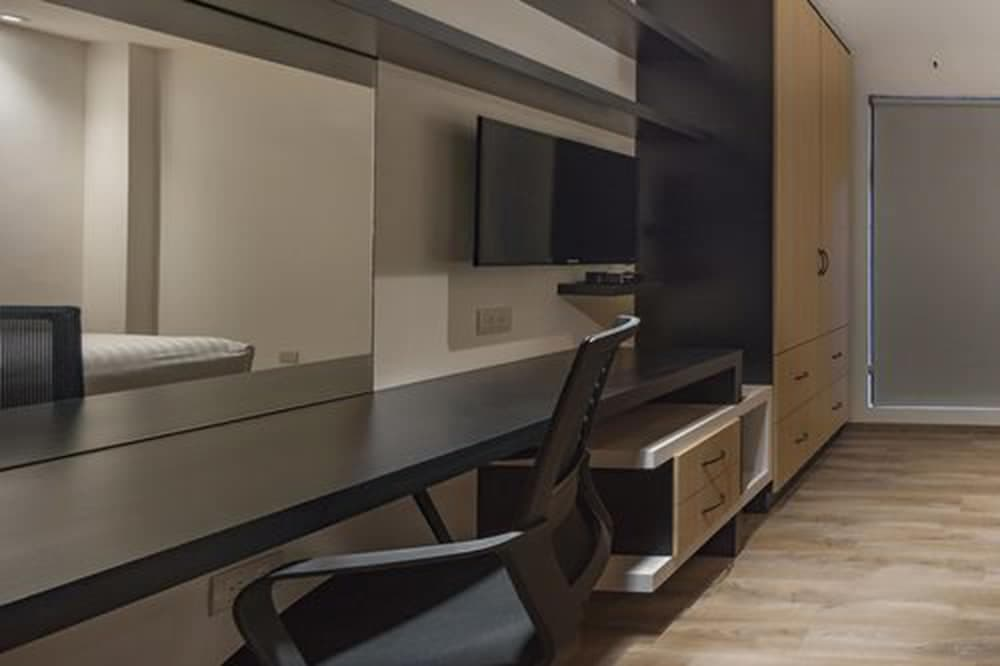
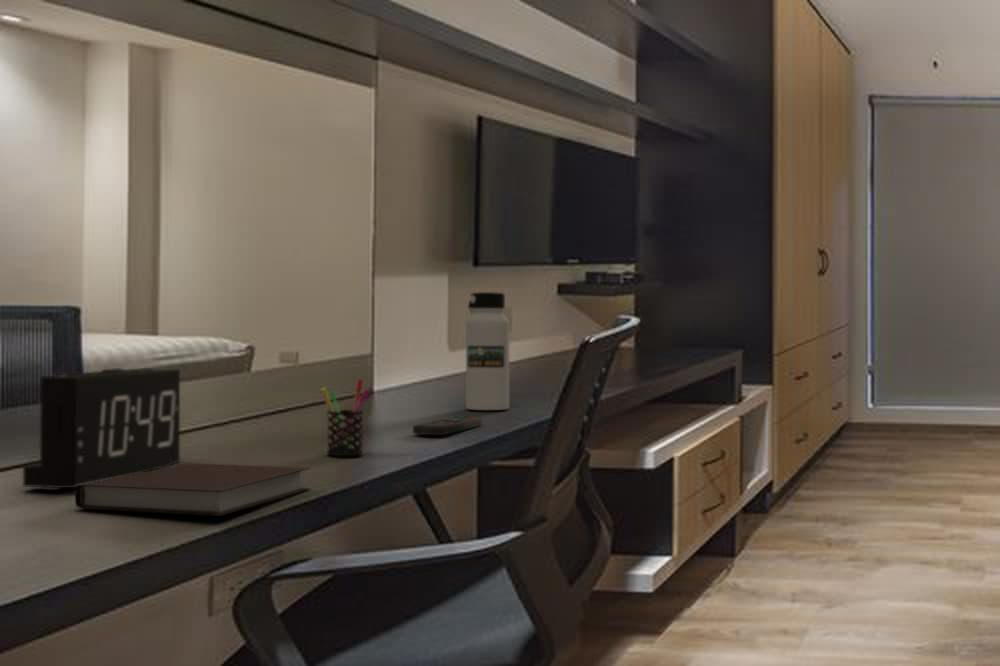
+ notebook [74,462,311,517]
+ remote control [412,416,483,436]
+ pen holder [320,378,374,457]
+ alarm clock [22,367,181,489]
+ water bottle [465,291,510,411]
